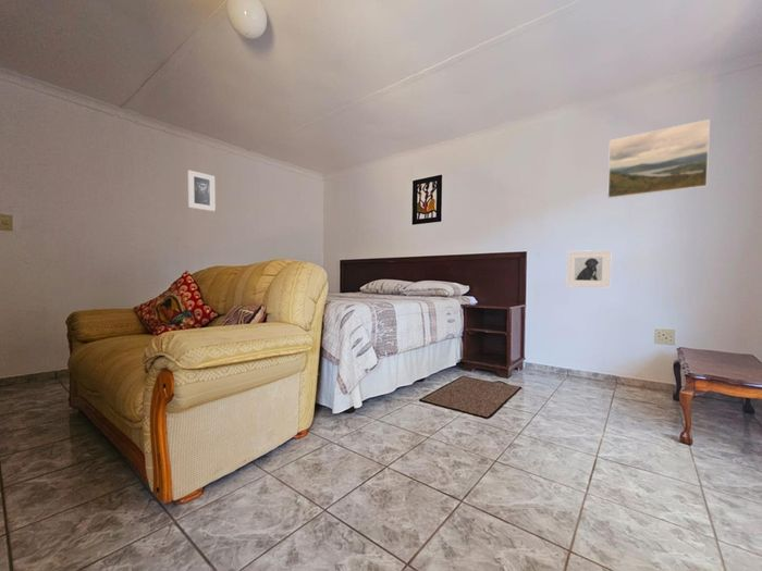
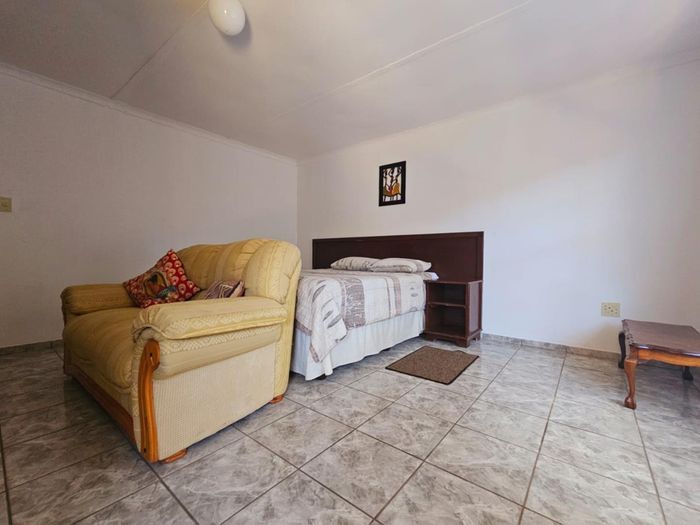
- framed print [566,249,613,288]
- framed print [606,119,711,200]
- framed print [187,170,217,212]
